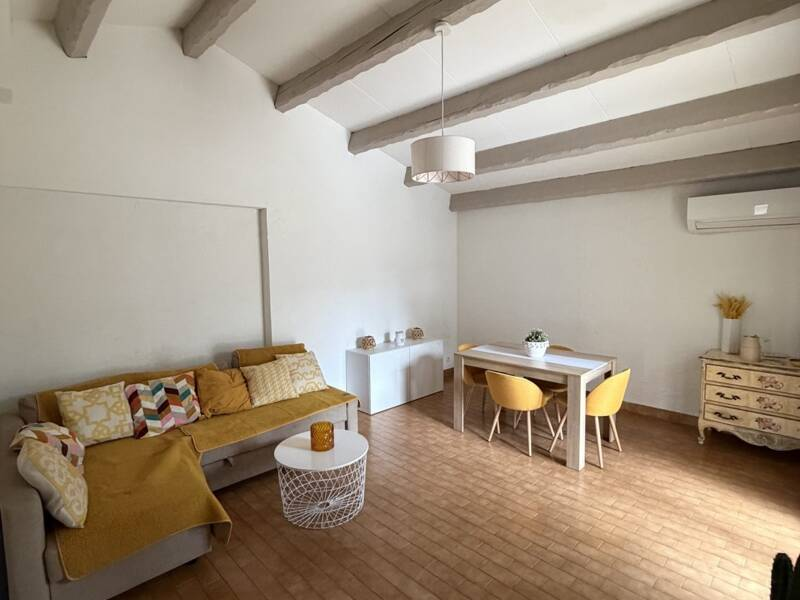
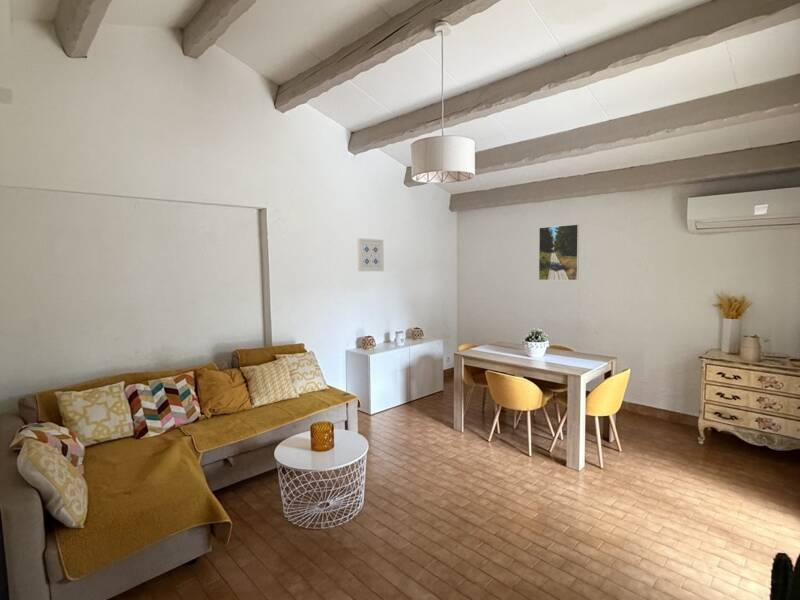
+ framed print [538,223,580,281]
+ wall art [357,237,385,272]
